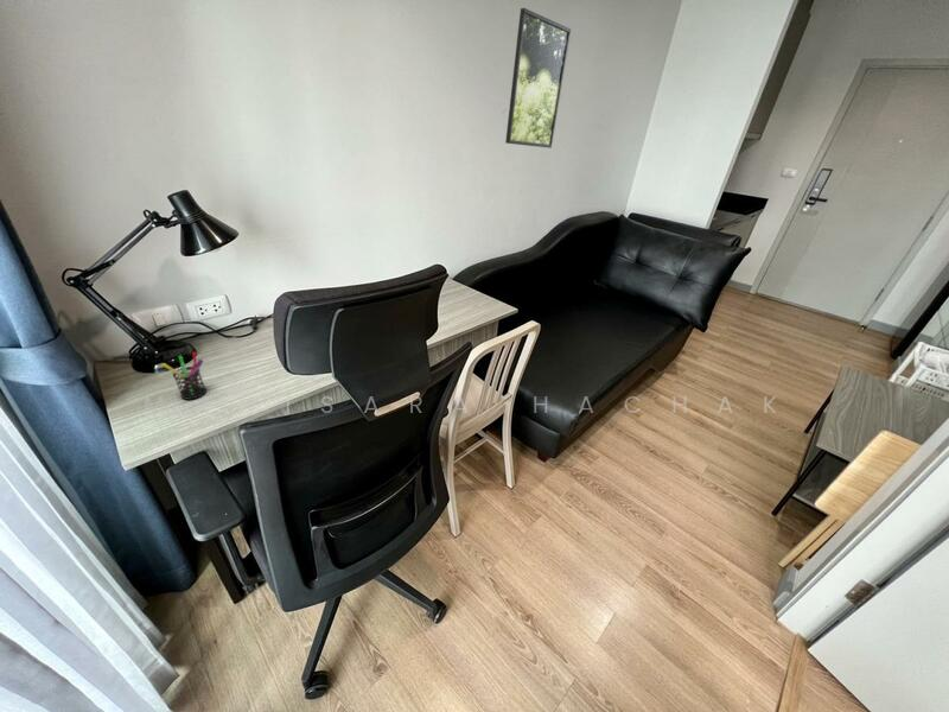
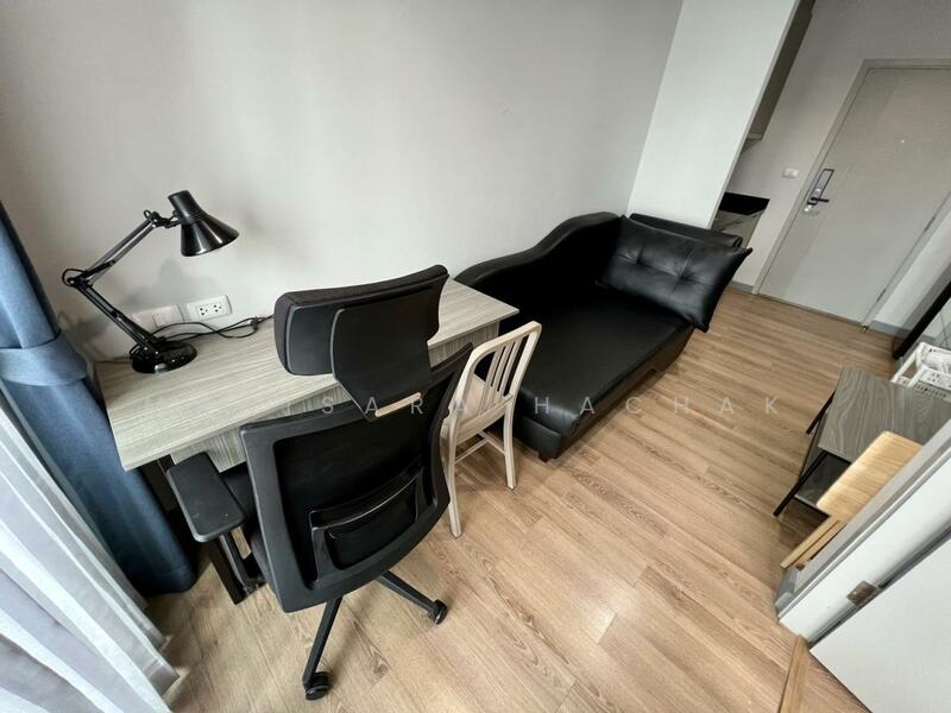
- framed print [504,7,572,150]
- pen holder [160,351,208,401]
